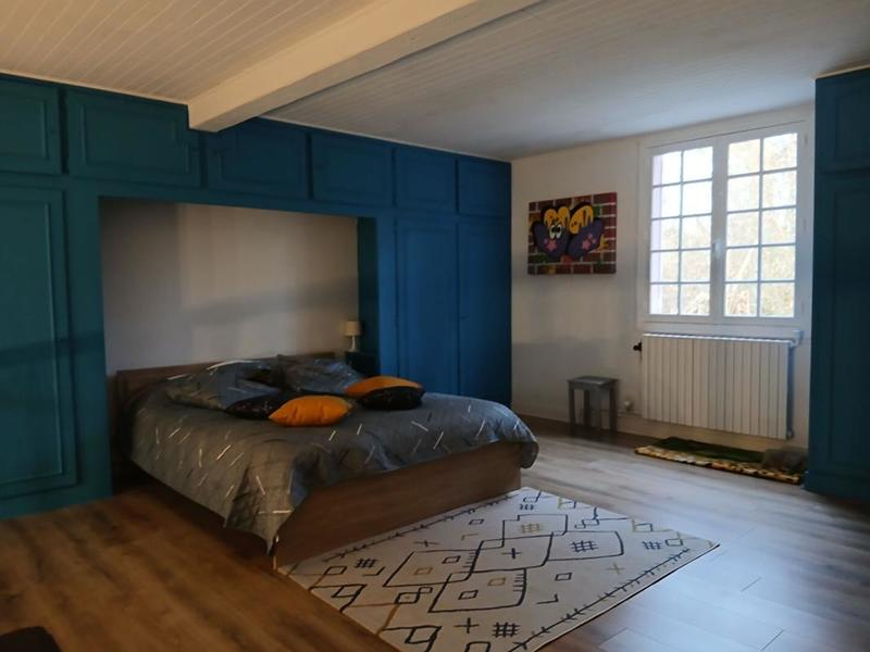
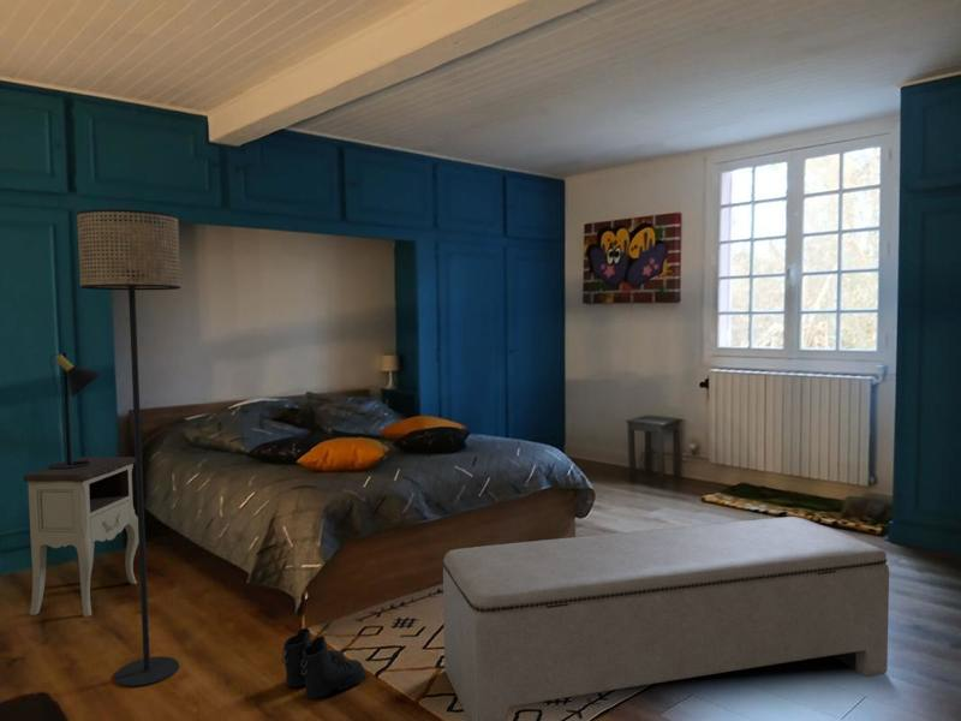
+ floor lamp [76,208,183,687]
+ bench [442,516,890,721]
+ boots [281,627,366,701]
+ nightstand [22,455,139,618]
+ table lamp [48,351,103,470]
